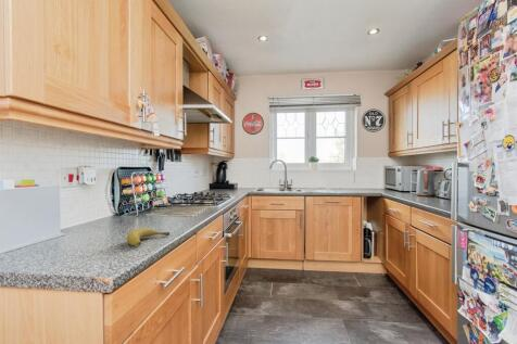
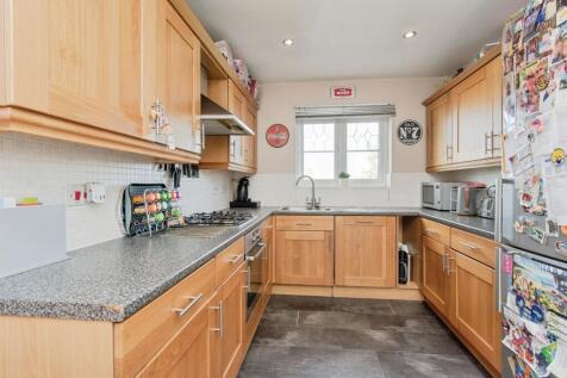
- fruit [126,227,171,246]
